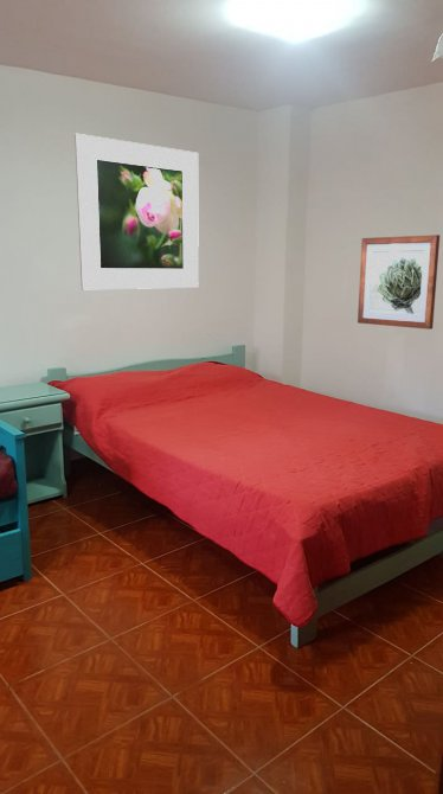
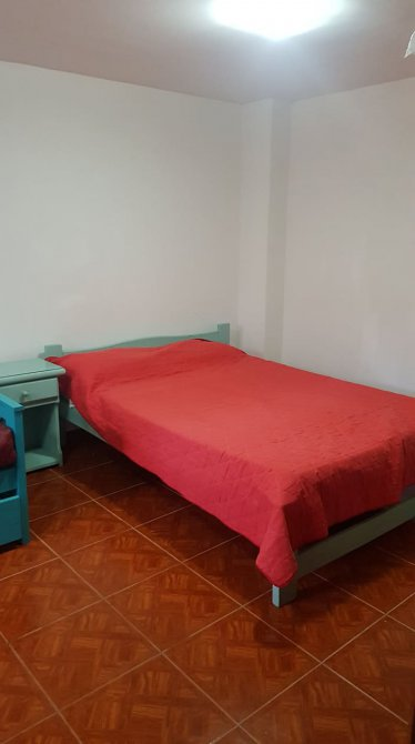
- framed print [73,133,200,290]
- wall art [357,233,441,331]
